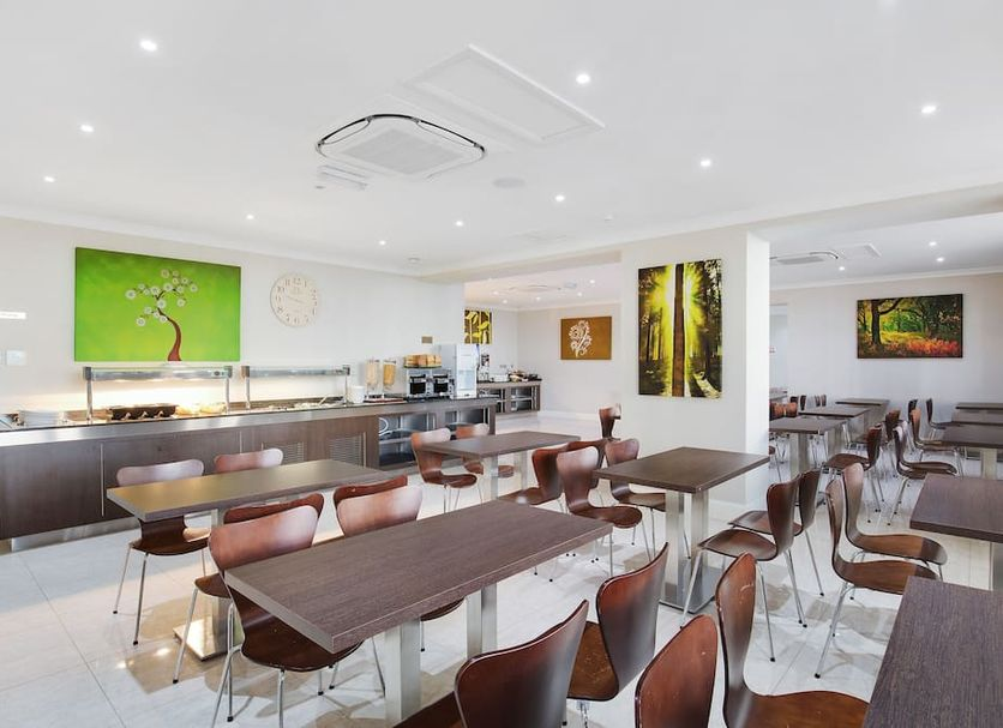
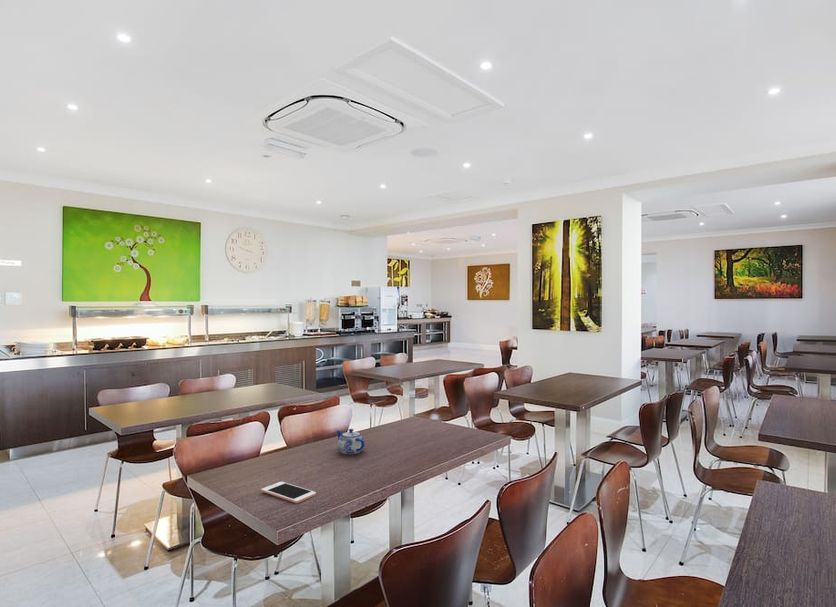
+ cell phone [260,481,317,504]
+ teapot [335,428,366,455]
